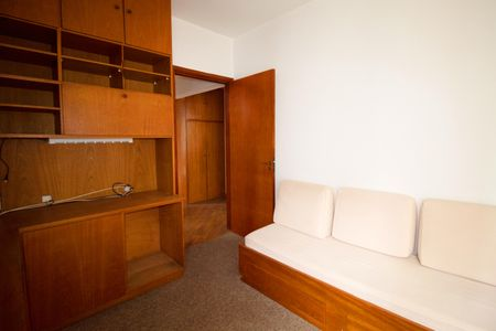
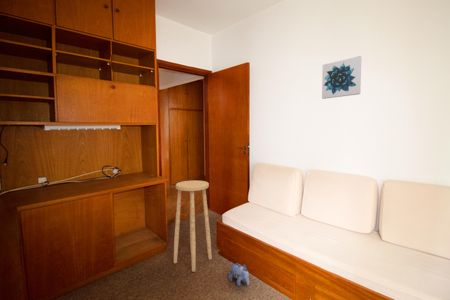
+ plush toy [228,262,250,287]
+ stool [173,179,213,273]
+ wall art [321,55,363,100]
